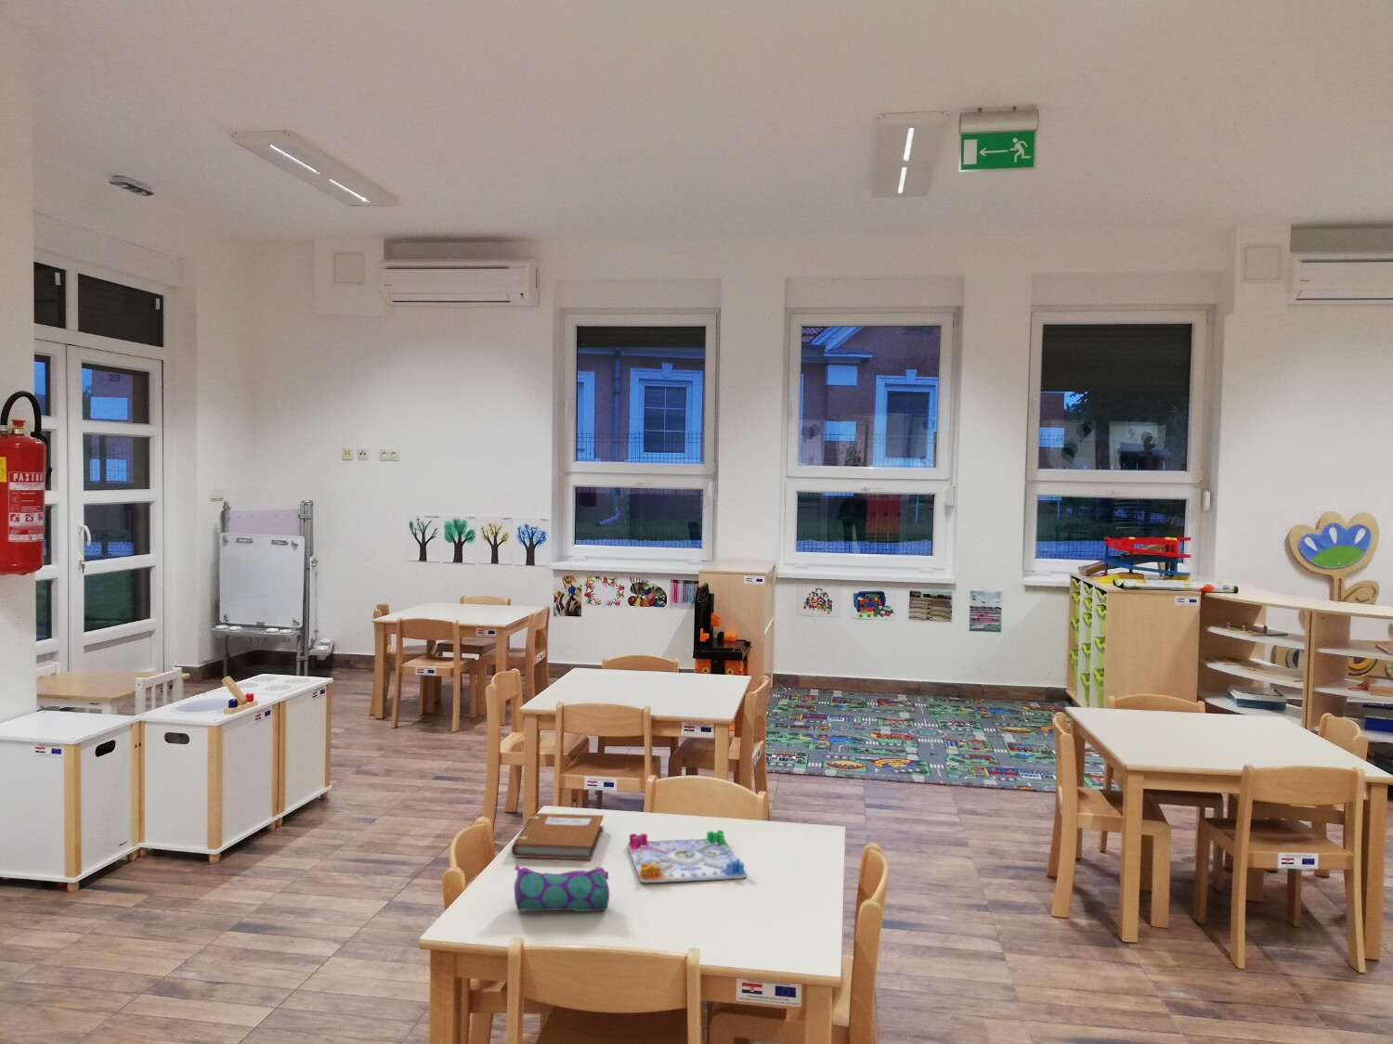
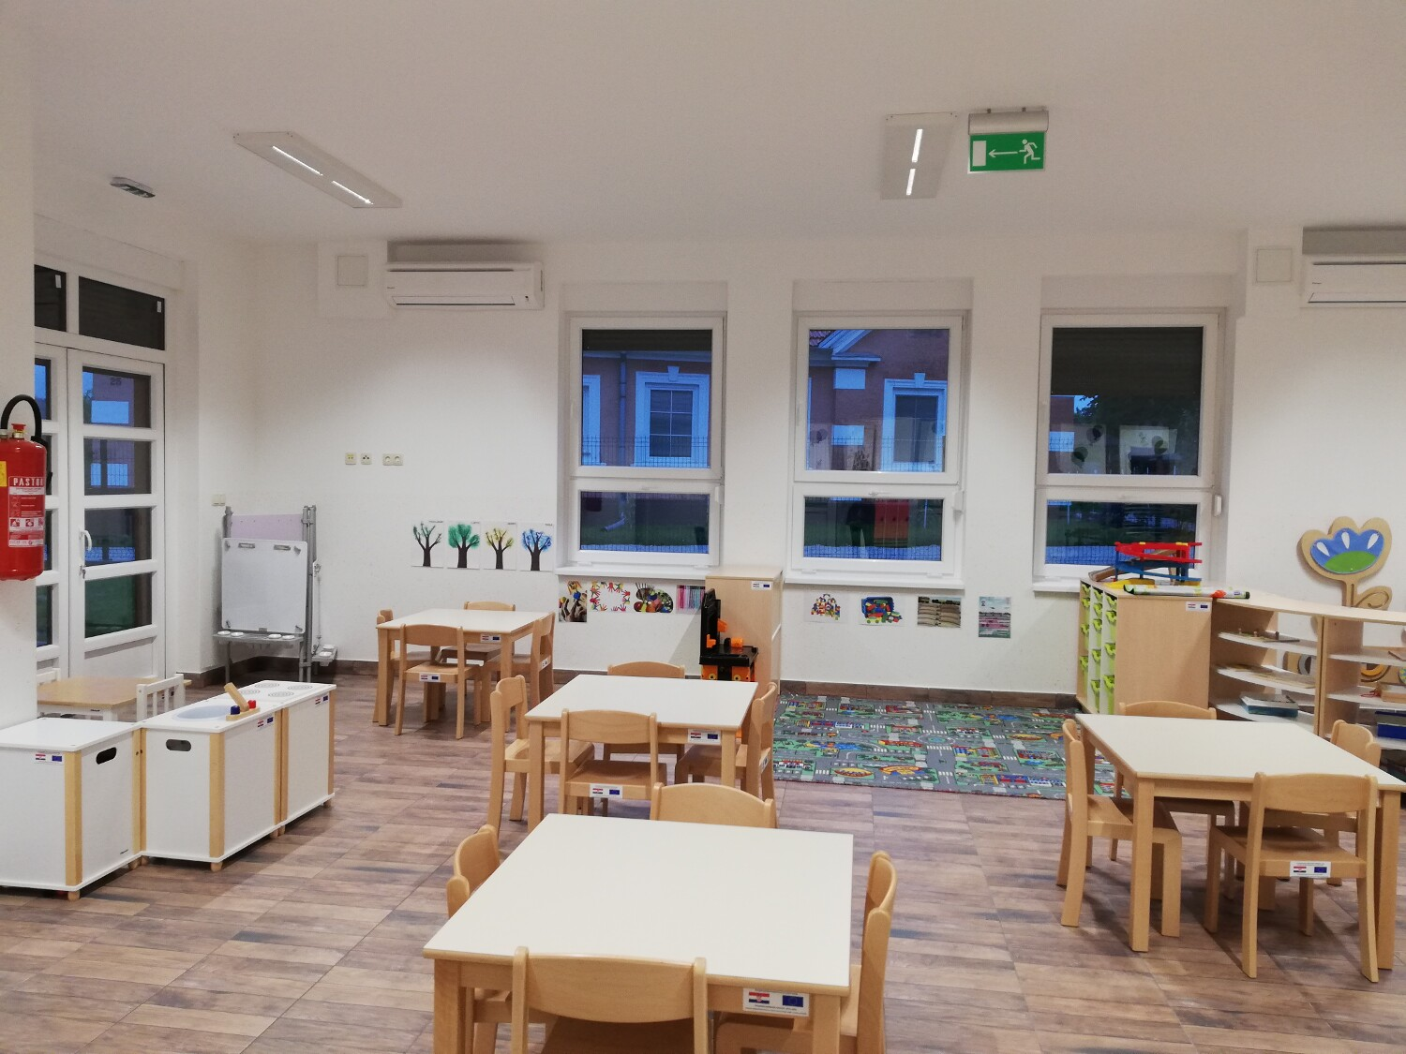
- pencil case [513,864,610,912]
- board game [627,830,748,884]
- notebook [511,812,604,861]
